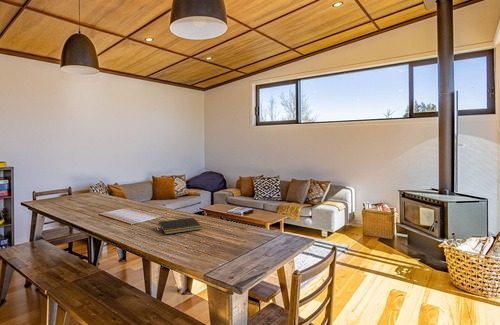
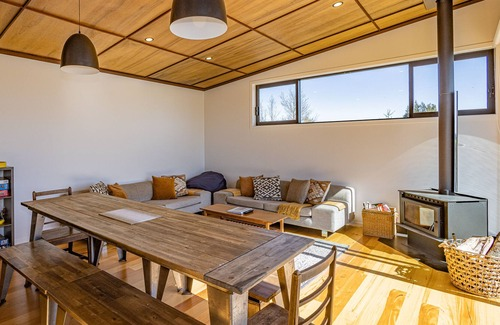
- notepad [157,217,203,235]
